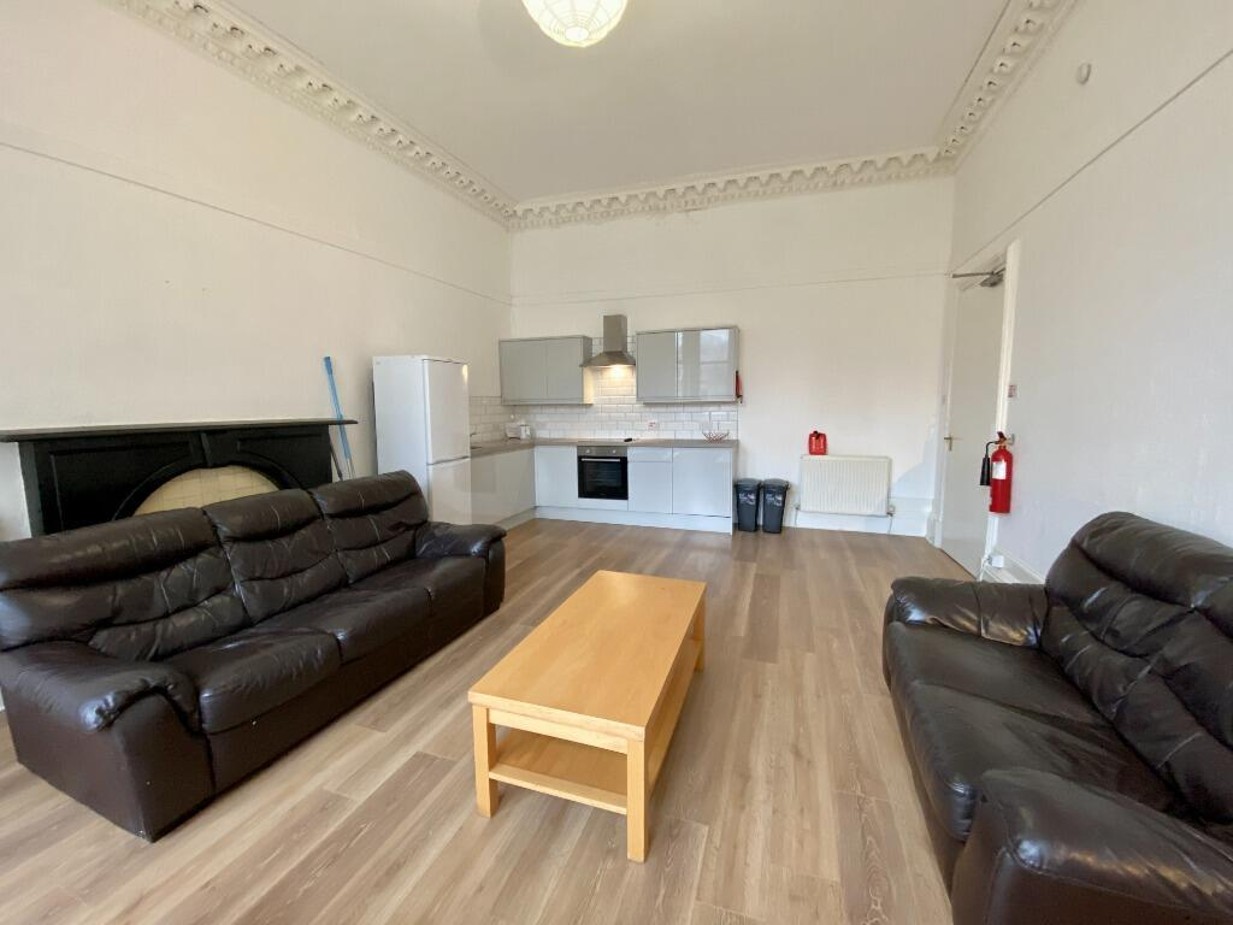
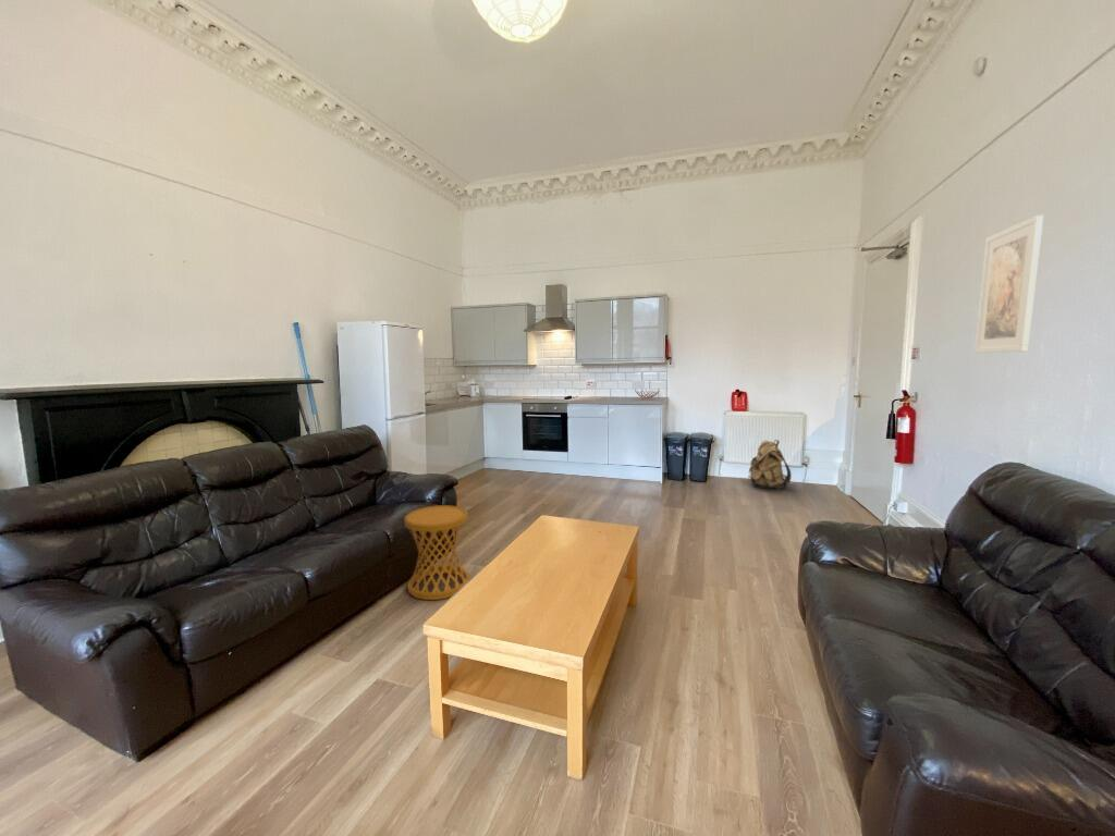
+ backpack [747,439,793,490]
+ side table [403,504,470,601]
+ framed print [973,214,1044,354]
